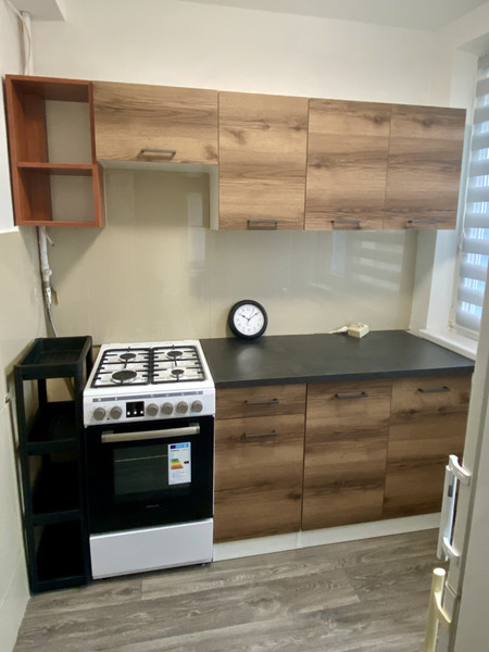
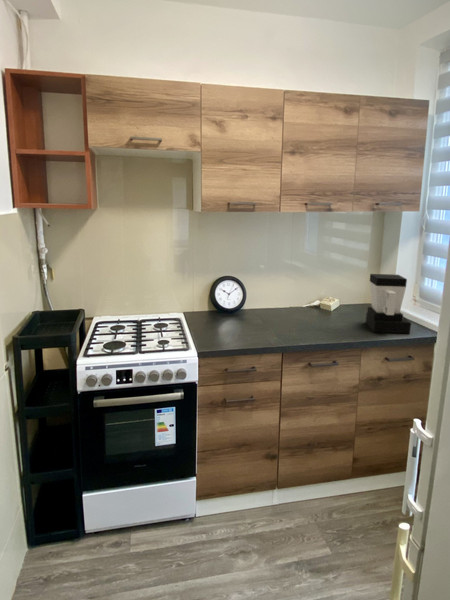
+ coffee maker [365,273,412,335]
